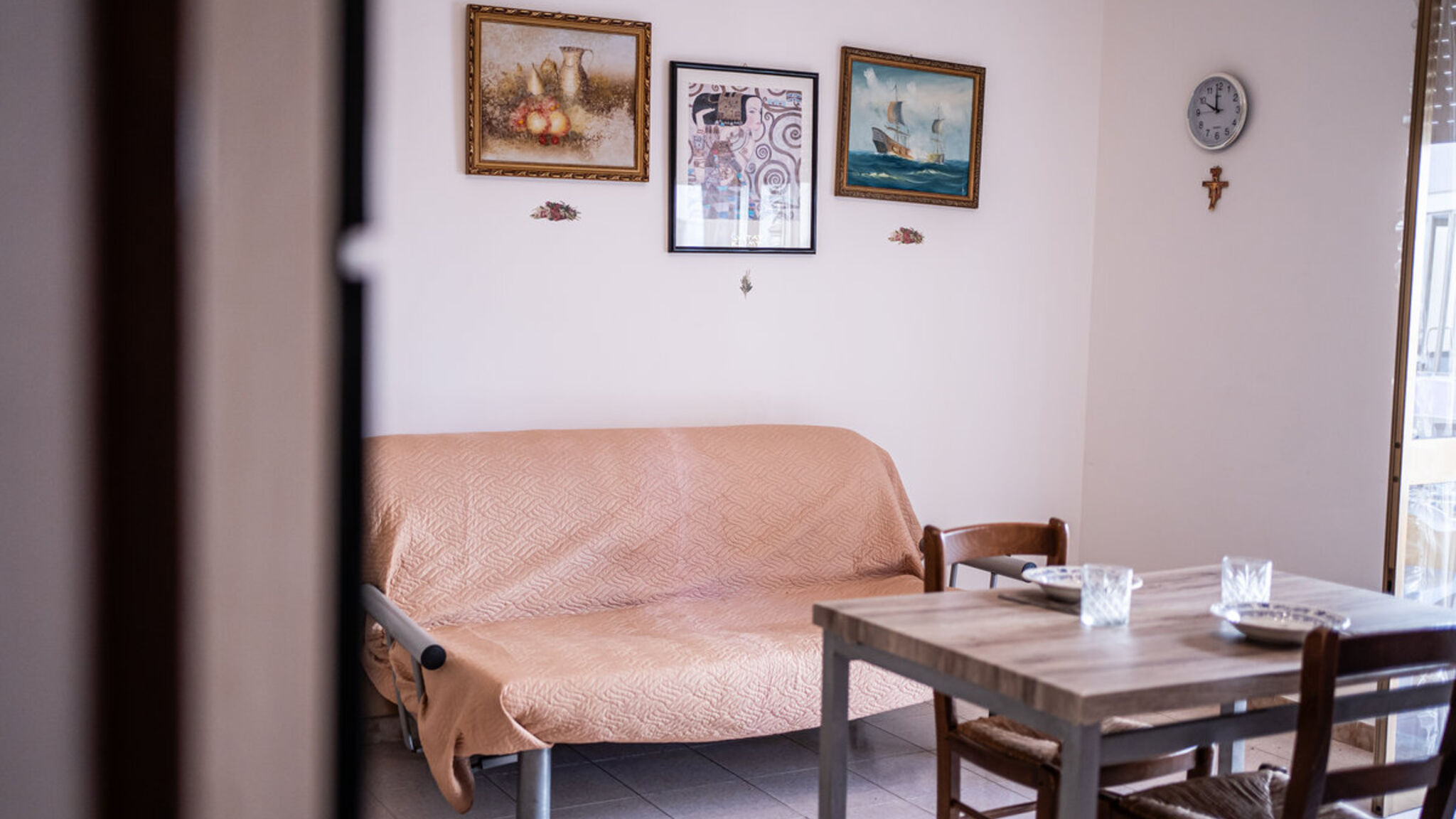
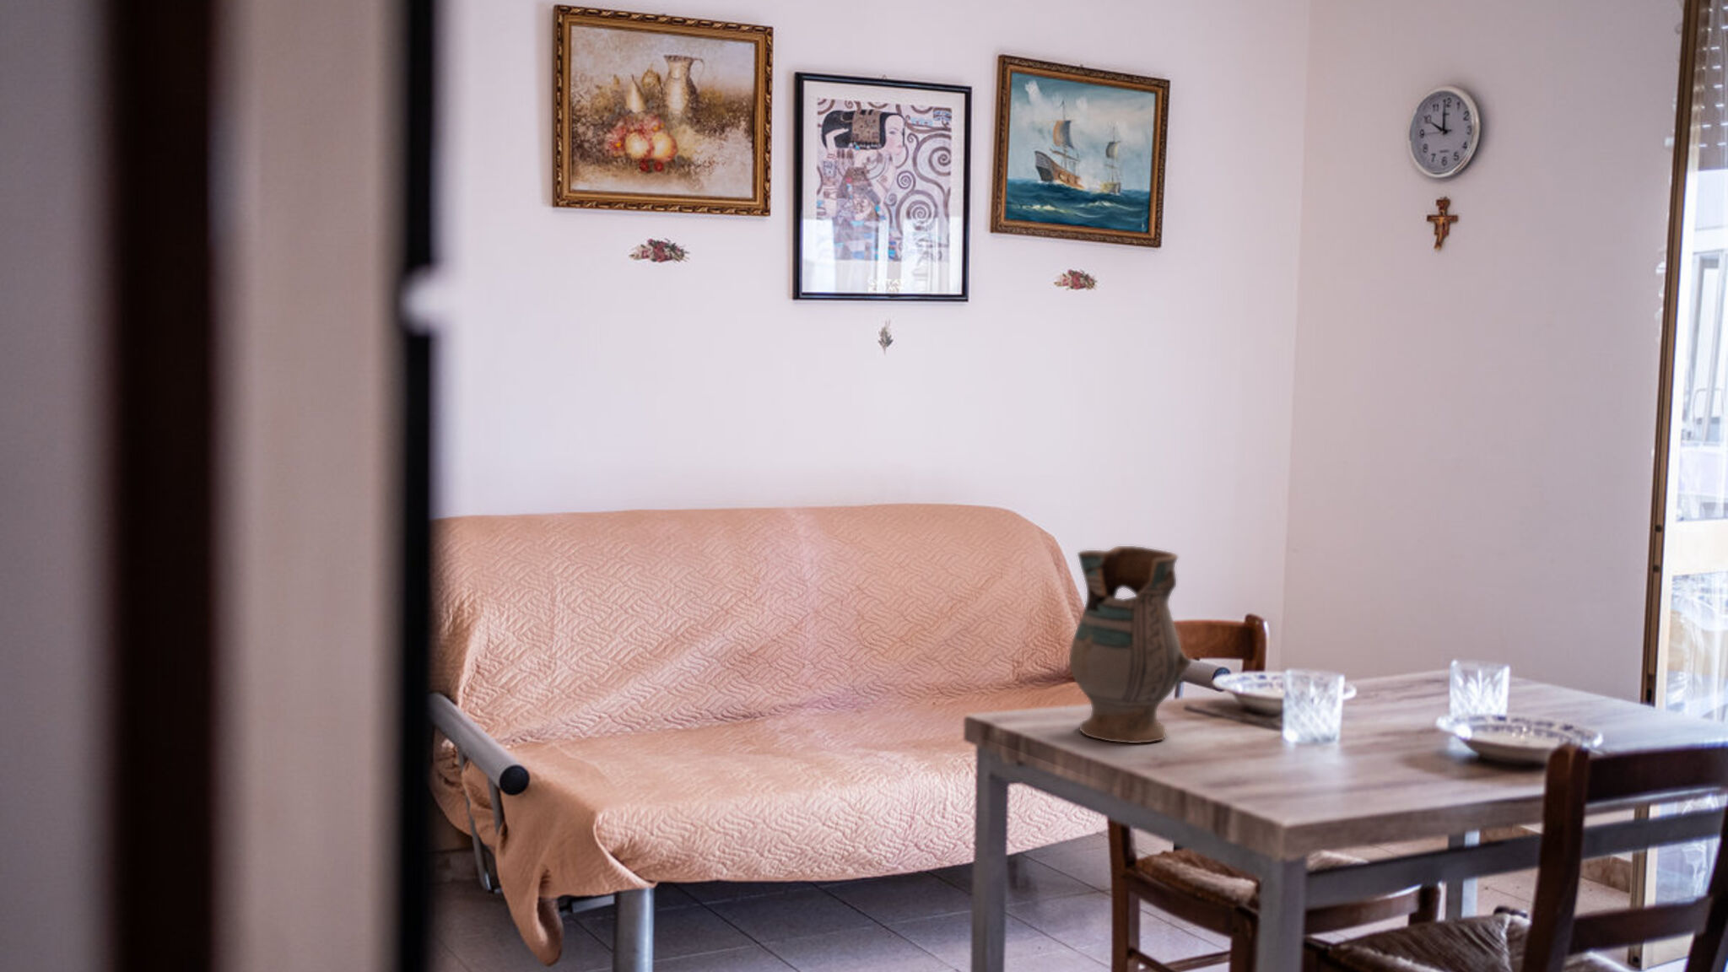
+ ceramic pitcher [1068,545,1193,744]
